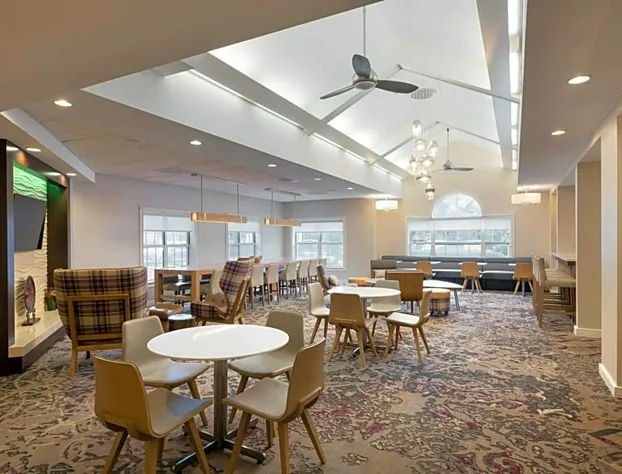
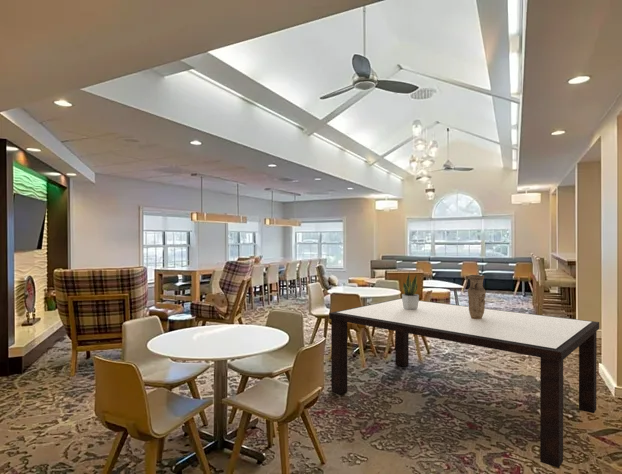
+ vase [467,274,487,319]
+ dining table [328,297,600,469]
+ potted plant [401,272,420,310]
